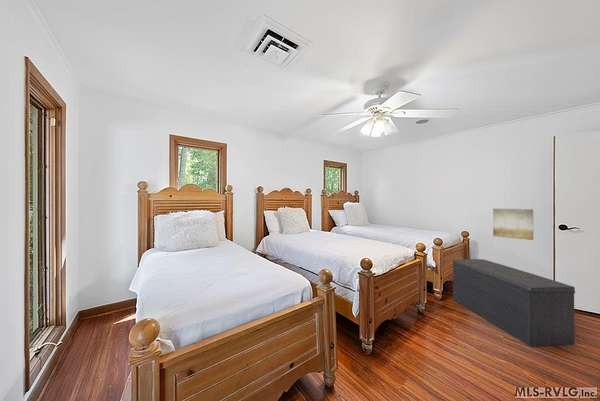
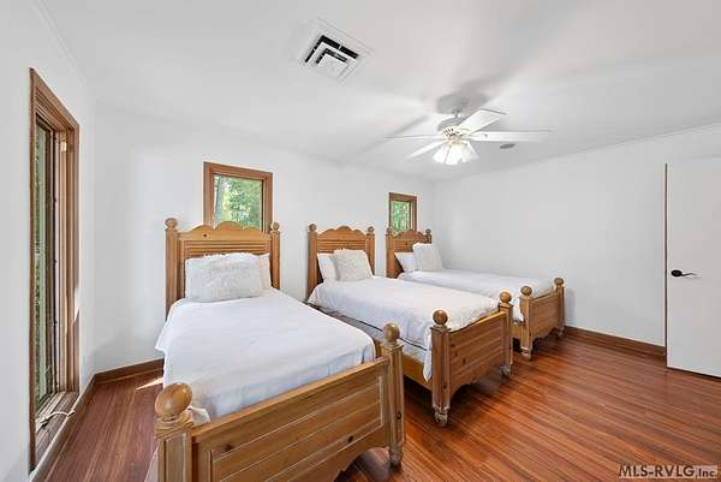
- wall art [492,207,534,241]
- bench [452,258,576,347]
